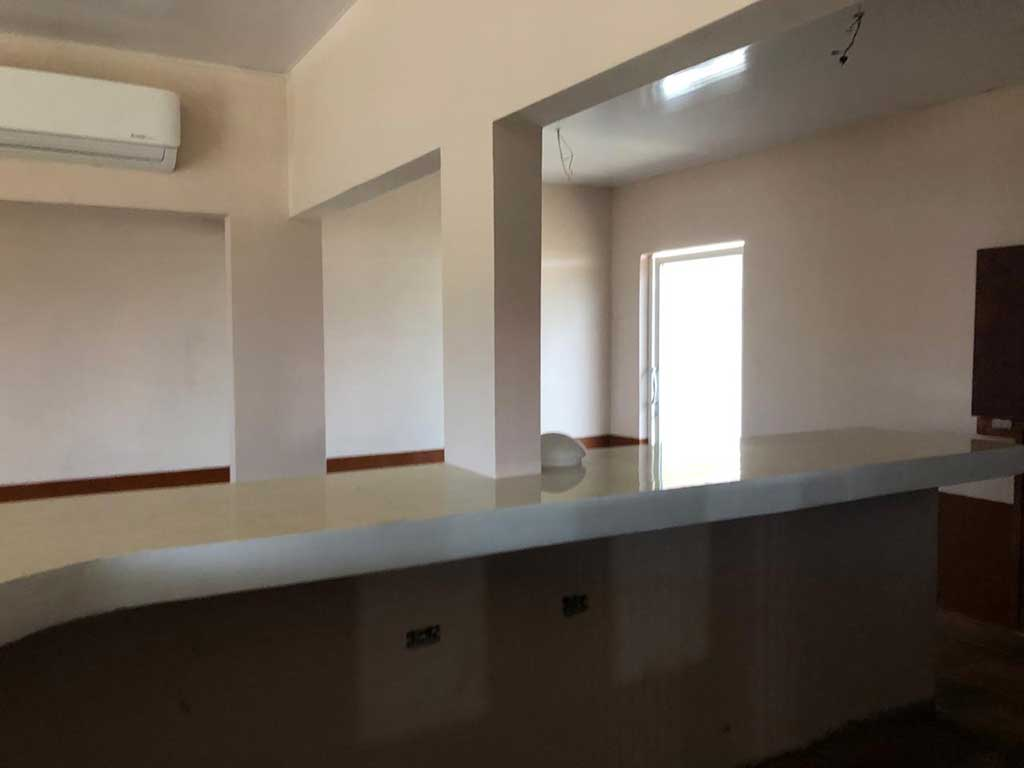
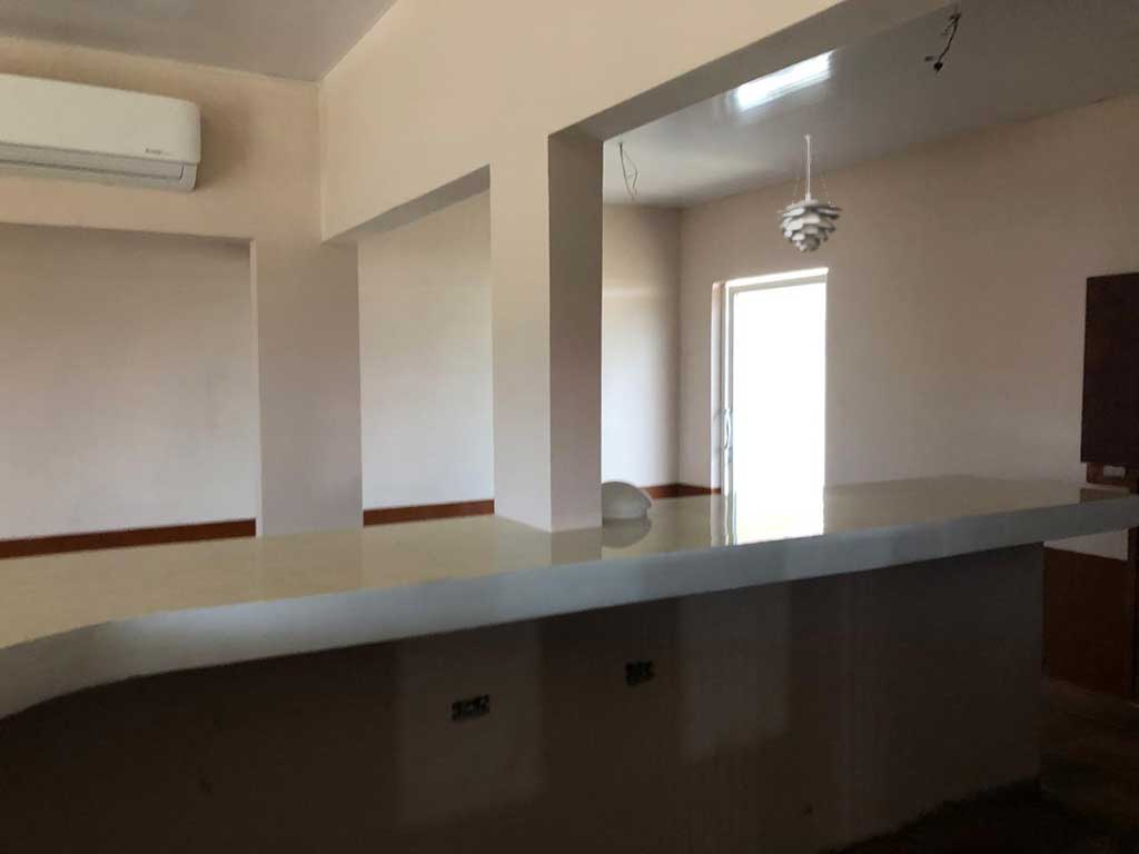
+ pendant light [774,135,844,252]
